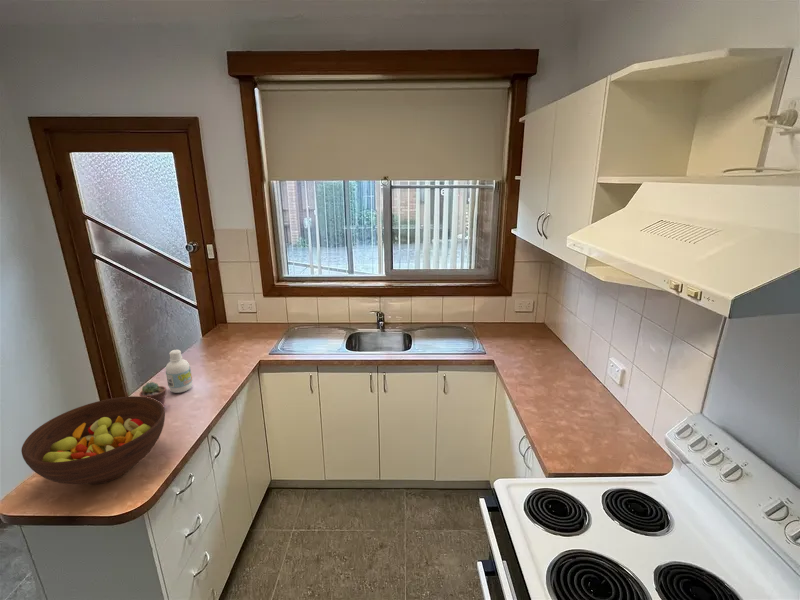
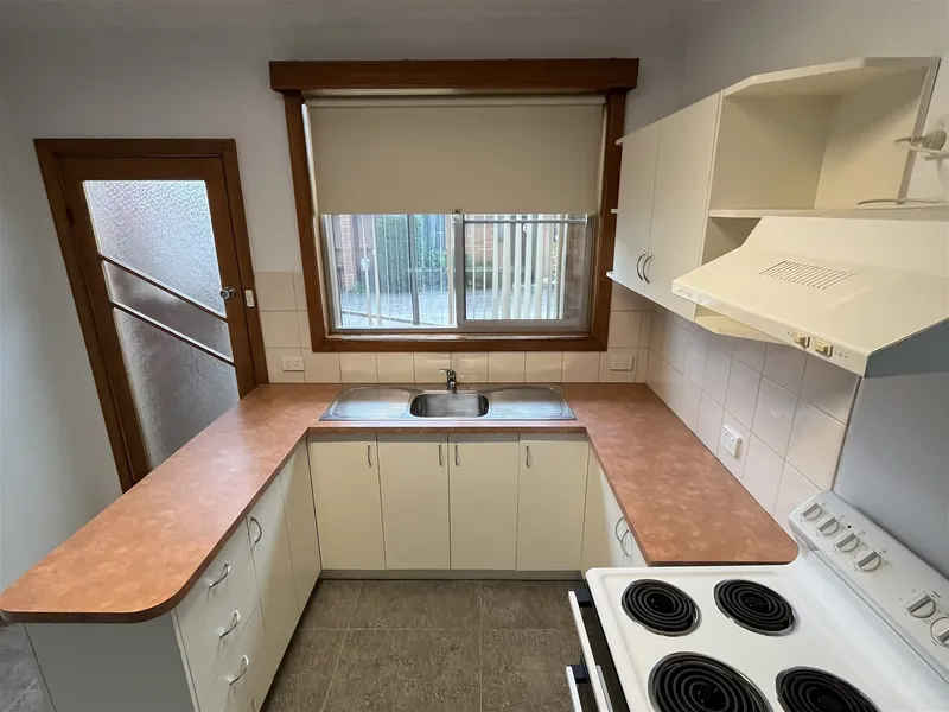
- potted succulent [139,381,167,408]
- bottle [165,349,193,394]
- fruit bowl [20,395,166,485]
